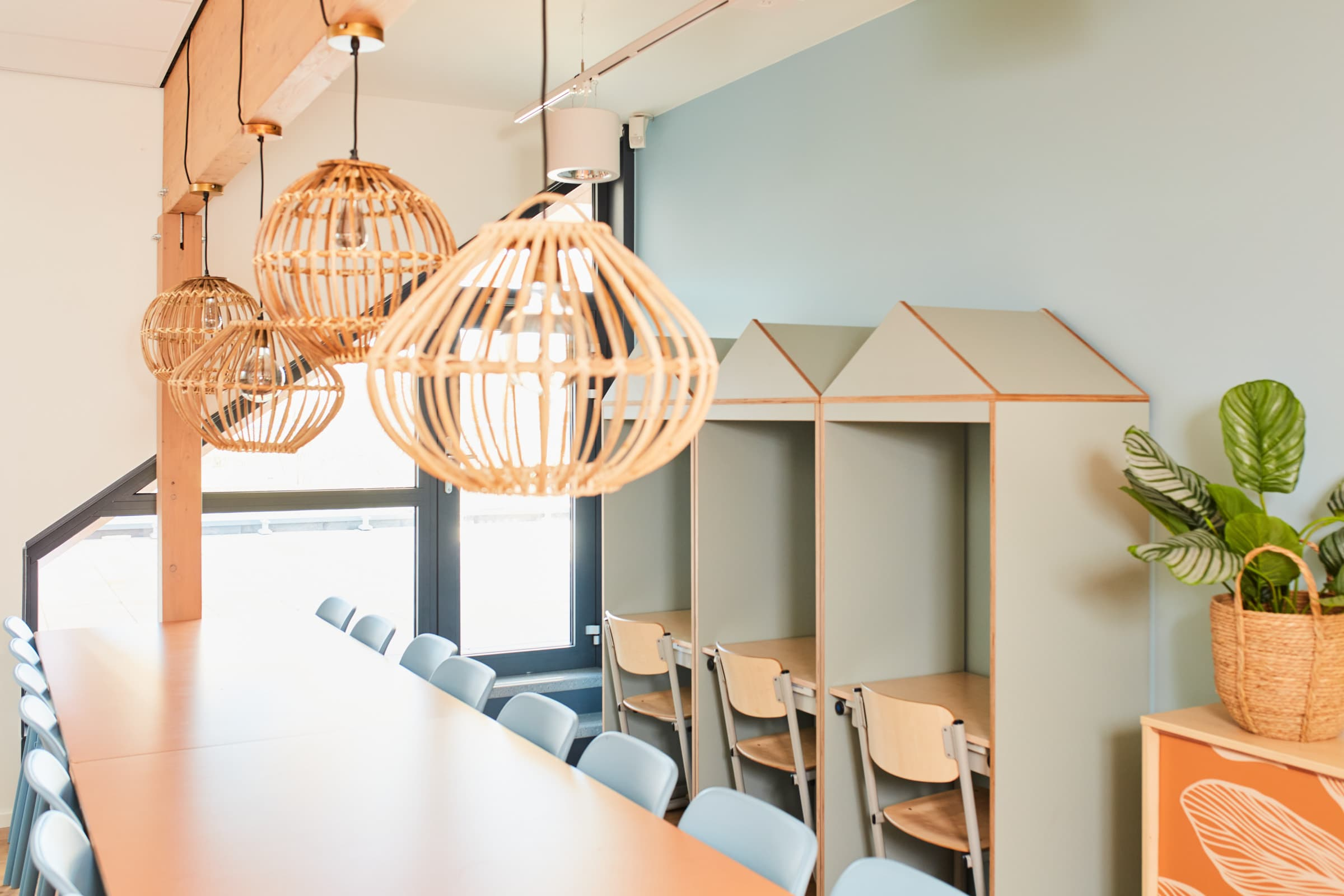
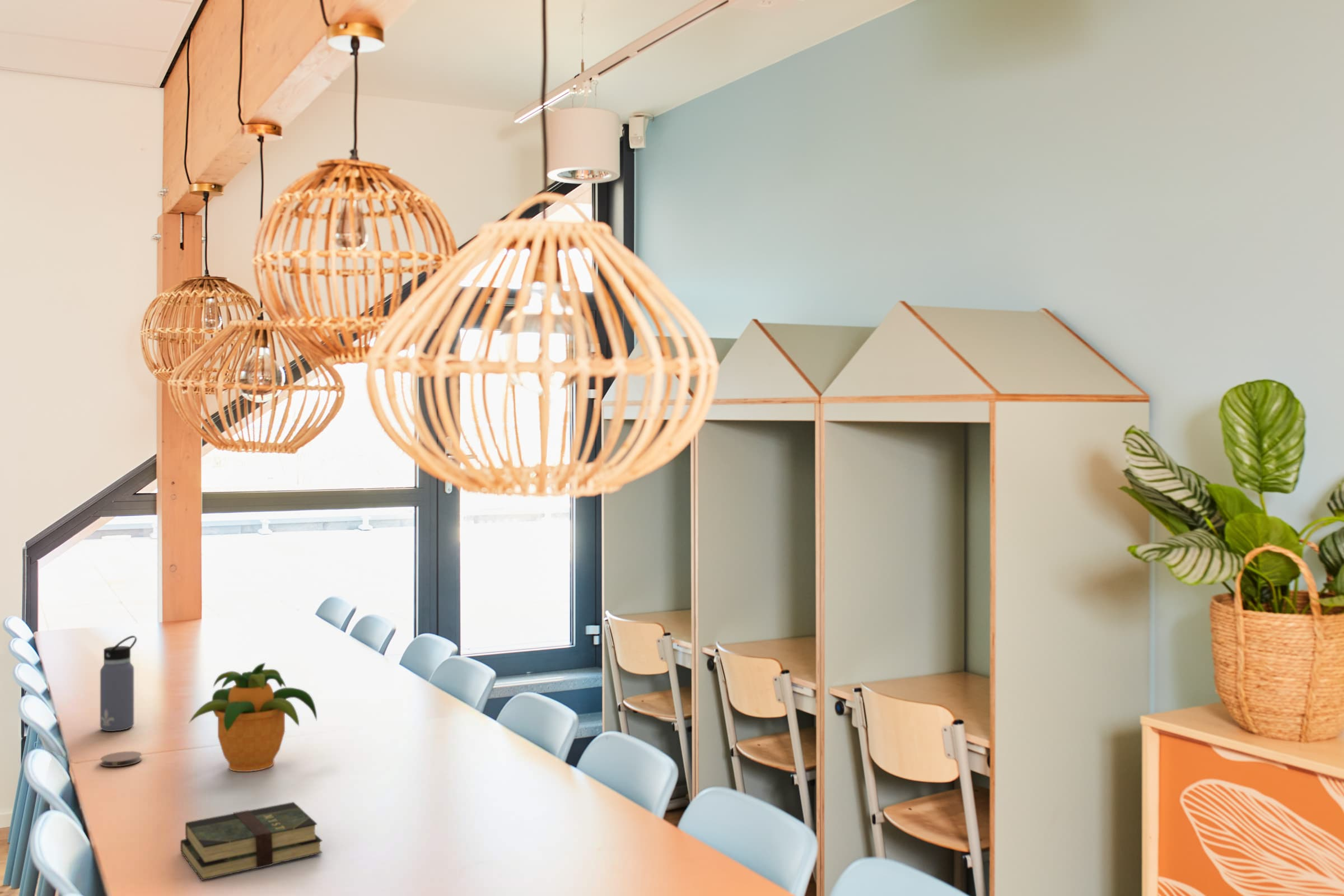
+ water bottle [100,635,137,732]
+ potted plant [188,662,318,772]
+ coaster [100,751,142,767]
+ book [180,801,323,881]
